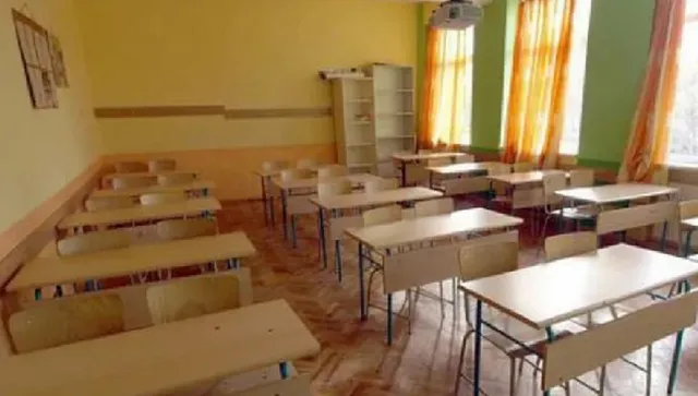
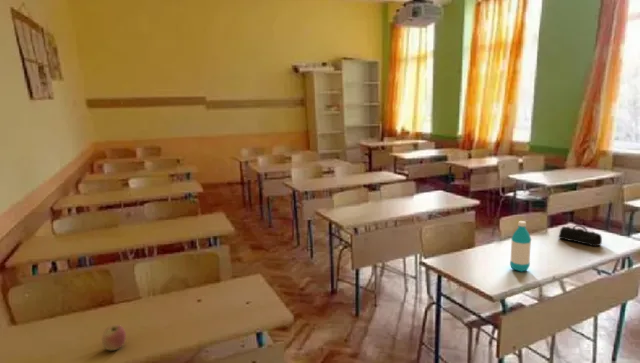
+ apple [101,324,127,351]
+ water bottle [509,220,532,273]
+ pencil case [557,224,603,247]
